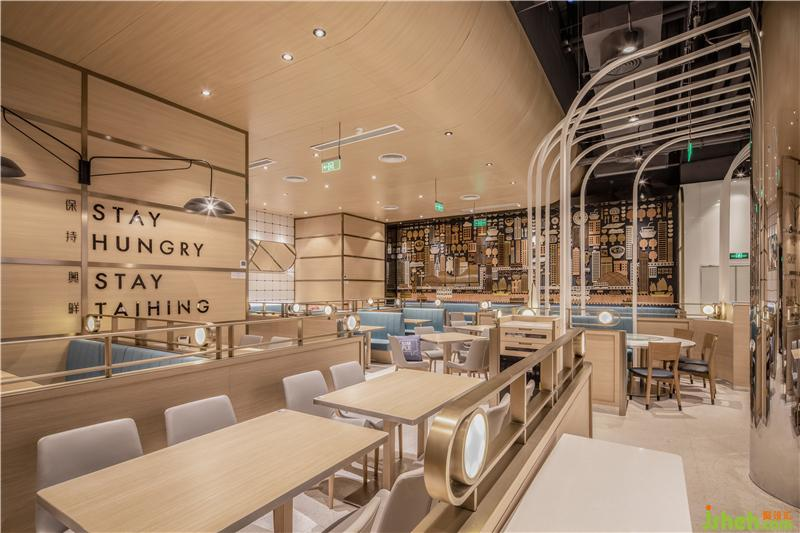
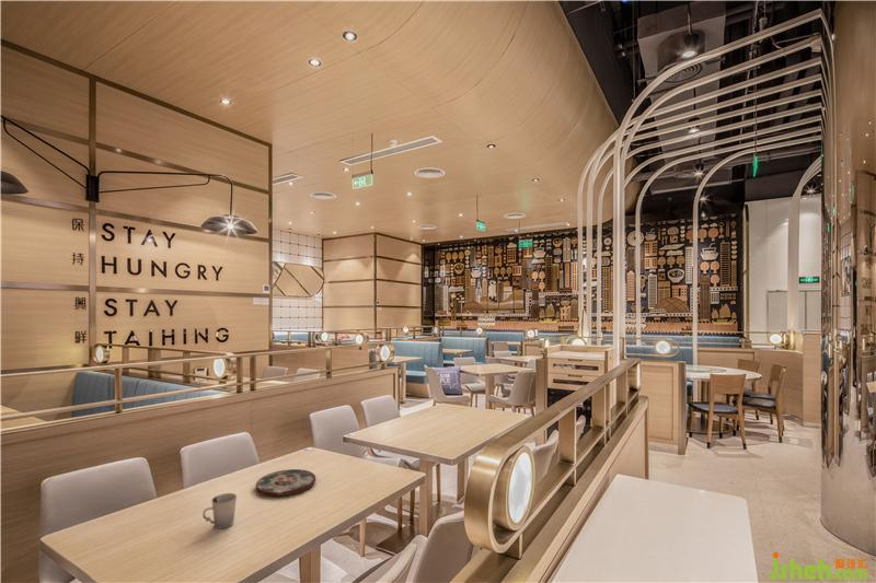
+ cup [201,492,238,529]
+ plate [254,468,316,497]
